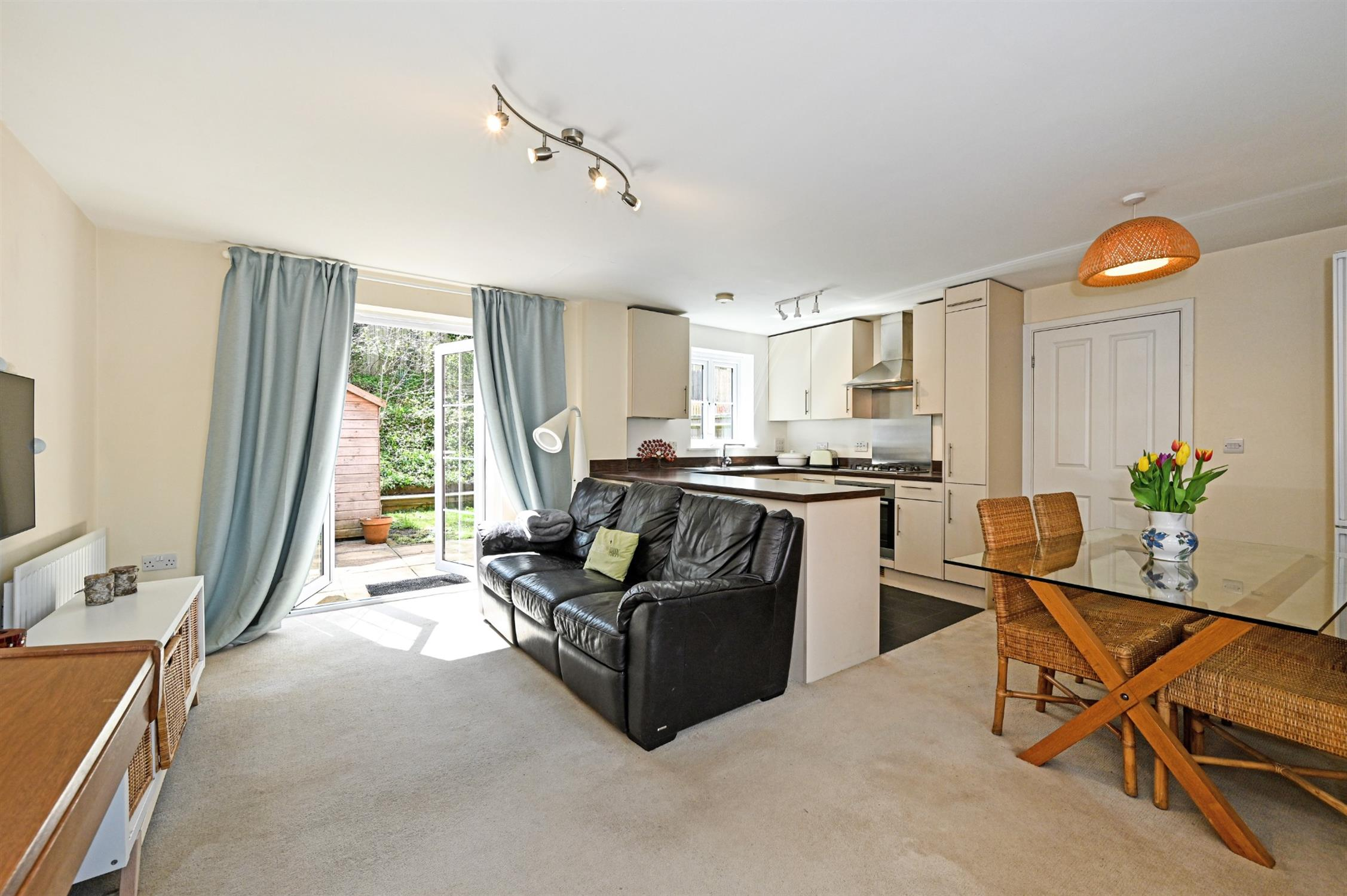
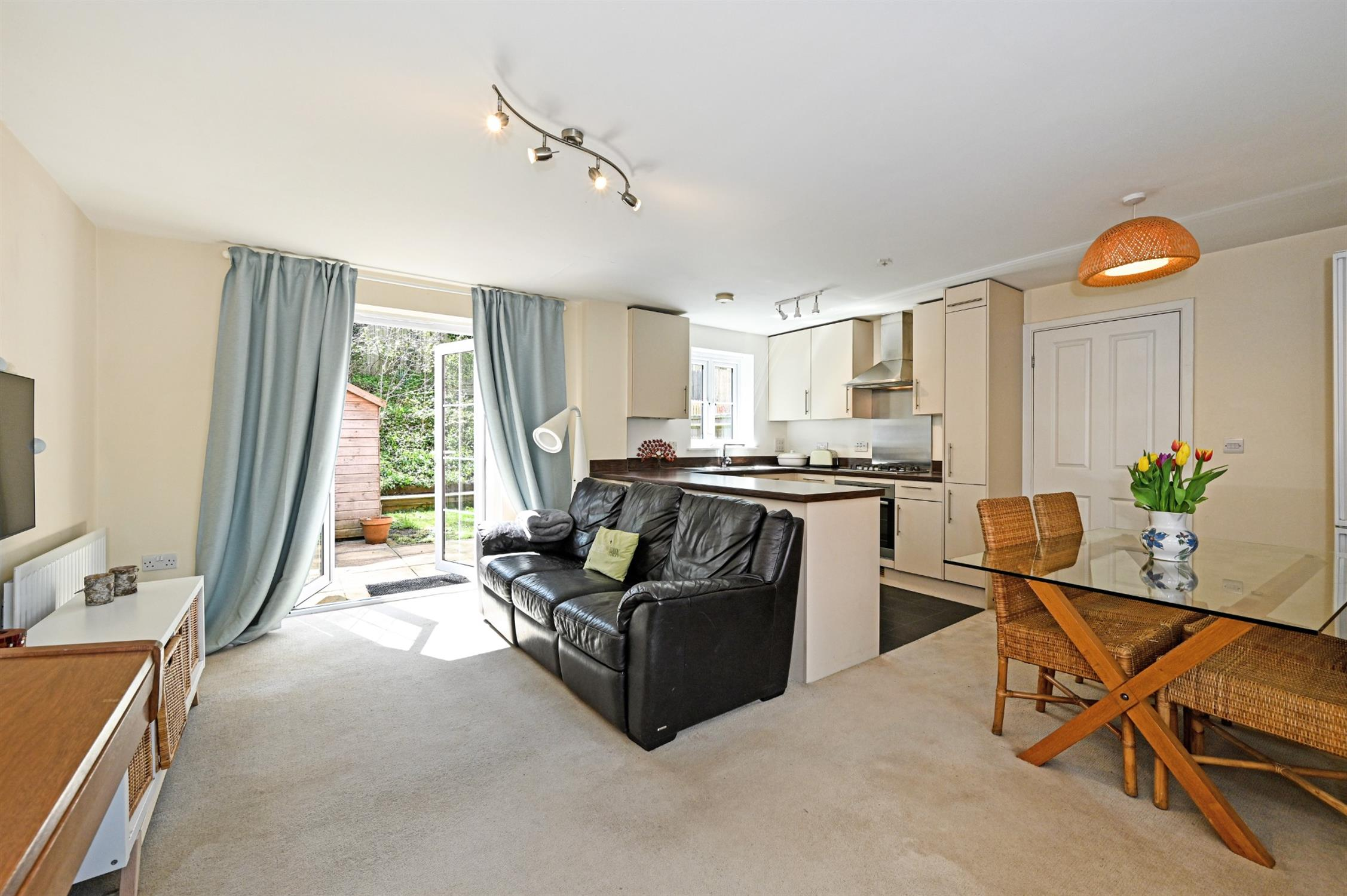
+ smoke detector [874,257,895,268]
